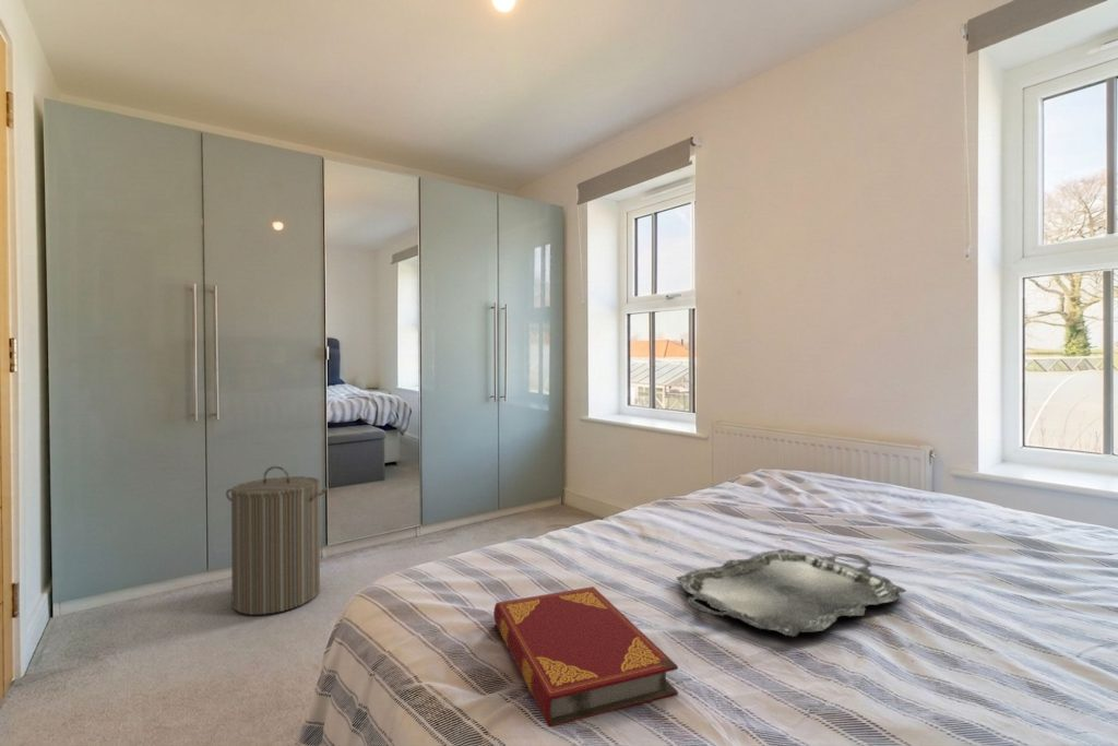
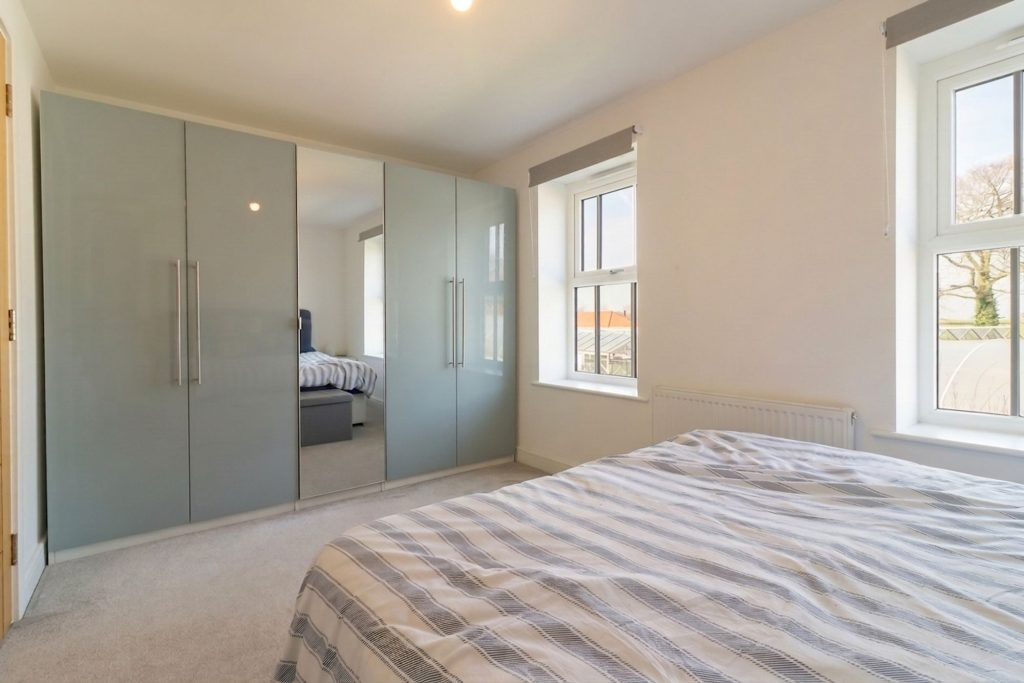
- hardback book [492,585,679,729]
- laundry hamper [225,465,330,616]
- serving tray [675,548,907,638]
